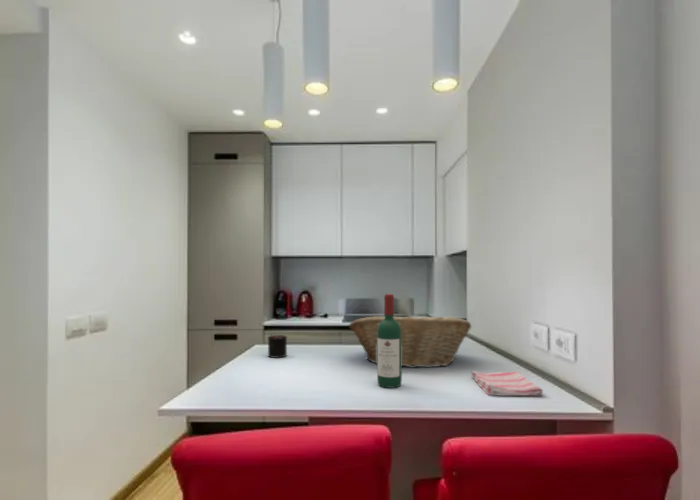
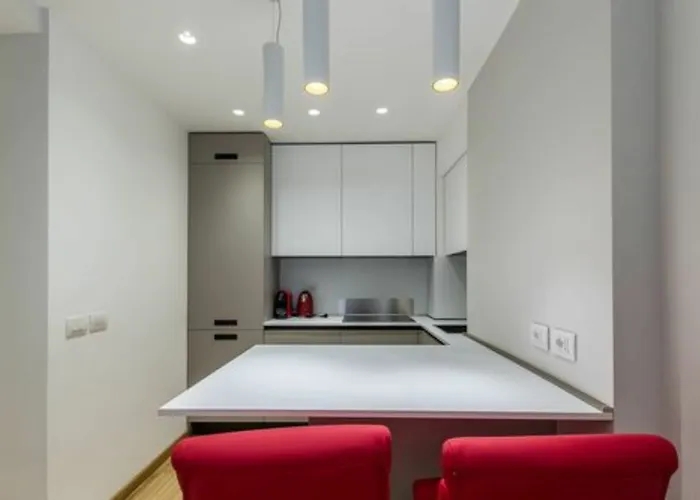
- fruit basket [348,314,472,369]
- wine bottle [376,293,403,389]
- dish towel [470,370,544,397]
- candle [267,327,288,359]
